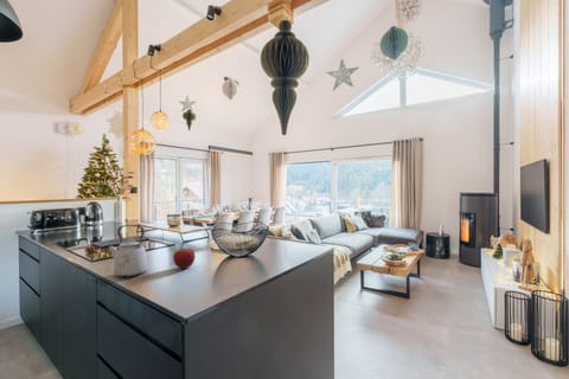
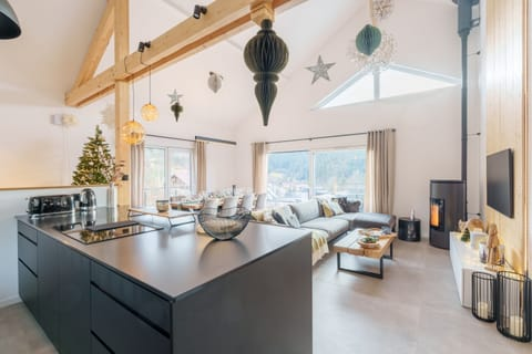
- fruit [172,246,196,270]
- kettle [108,224,148,278]
